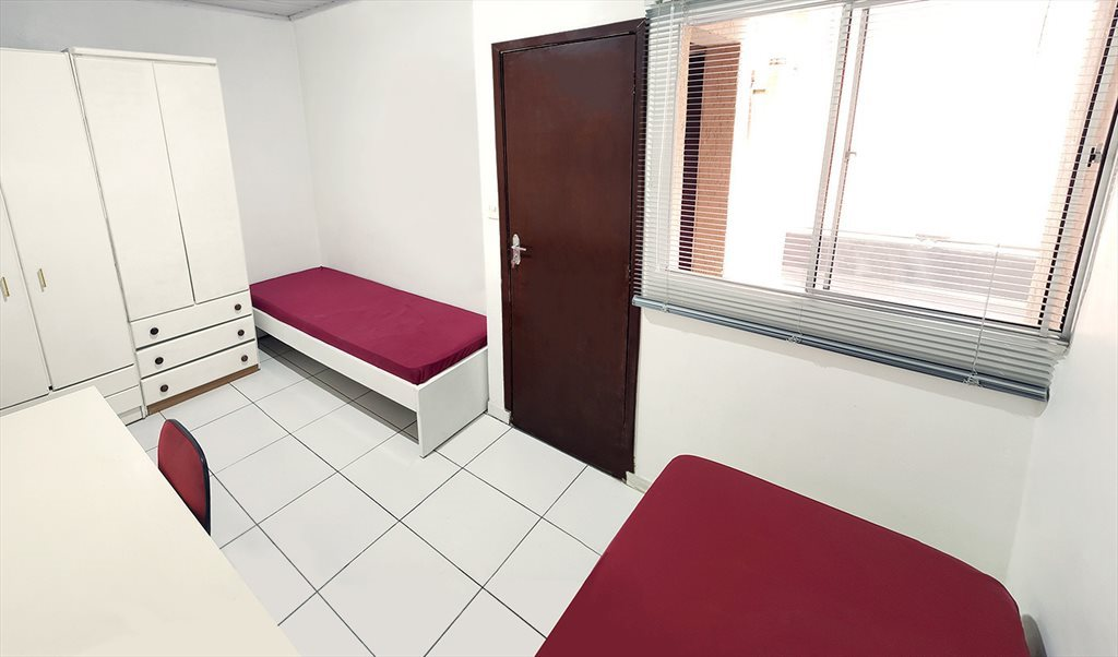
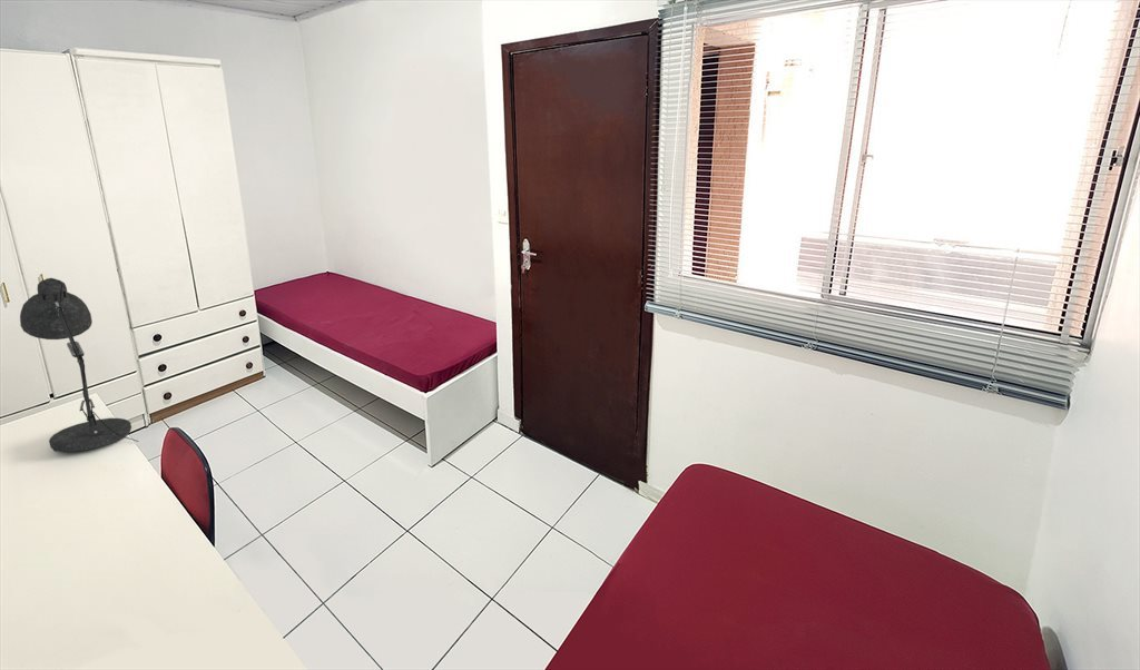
+ desk lamp [19,277,140,453]
